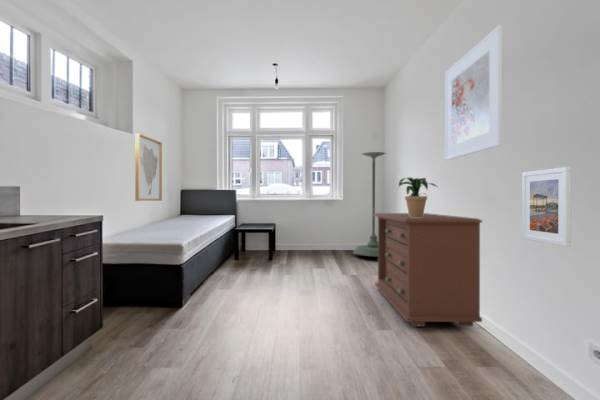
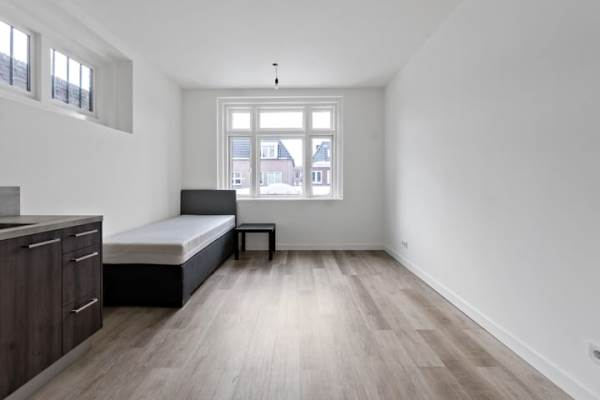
- plant stand [352,151,387,258]
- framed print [444,24,503,161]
- wall art [134,132,163,202]
- potted plant [396,176,438,217]
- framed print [521,166,572,247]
- dresser [374,212,483,328]
